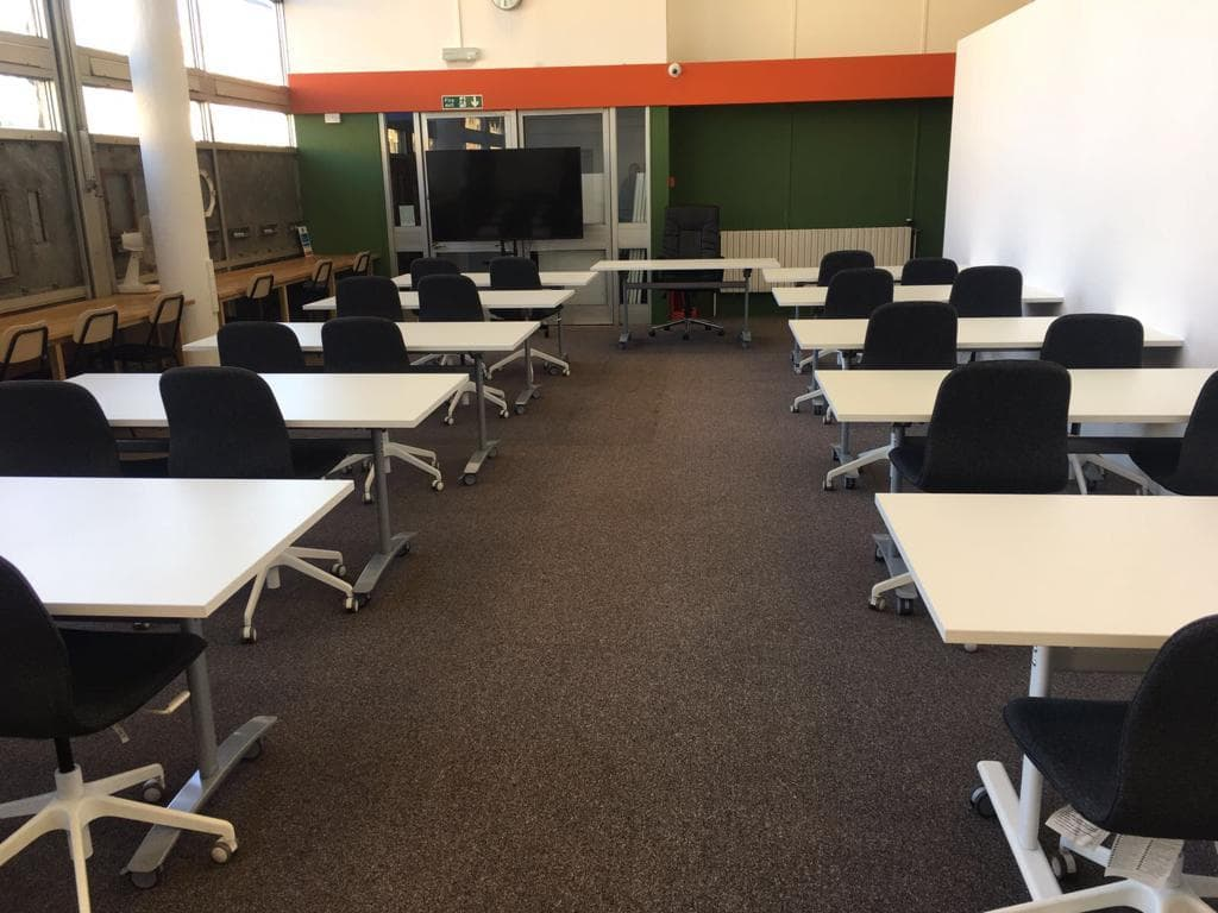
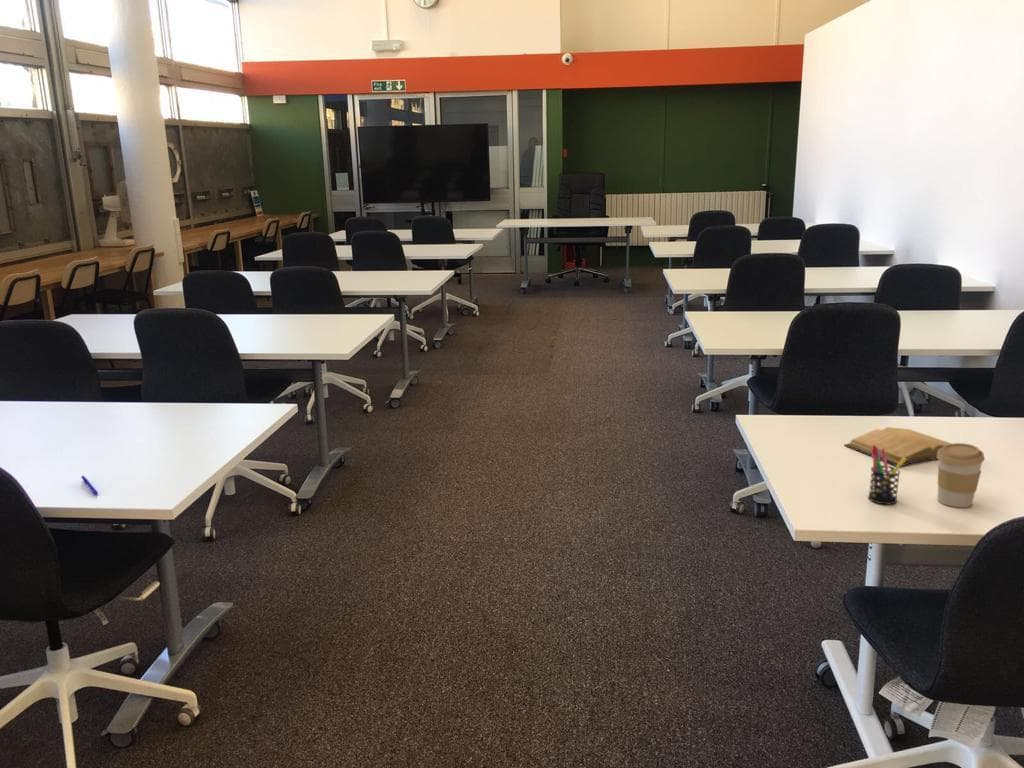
+ coffee cup [936,442,986,508]
+ pen holder [867,445,906,505]
+ pen [80,475,99,496]
+ book [843,426,953,467]
